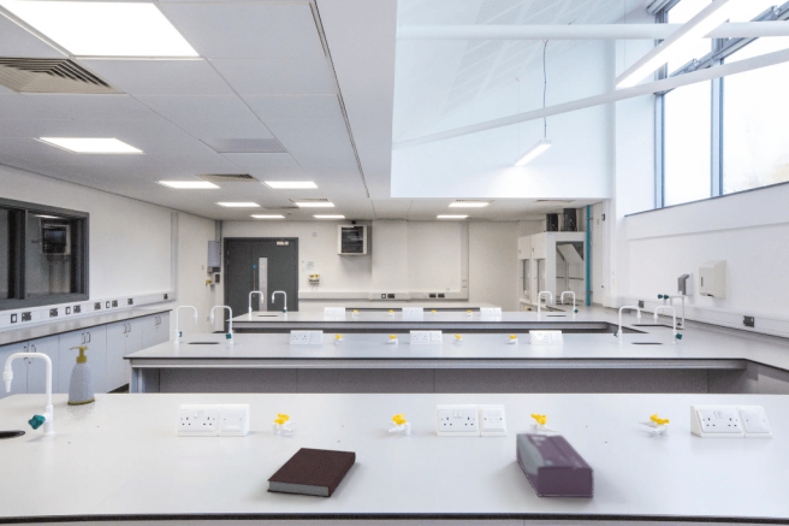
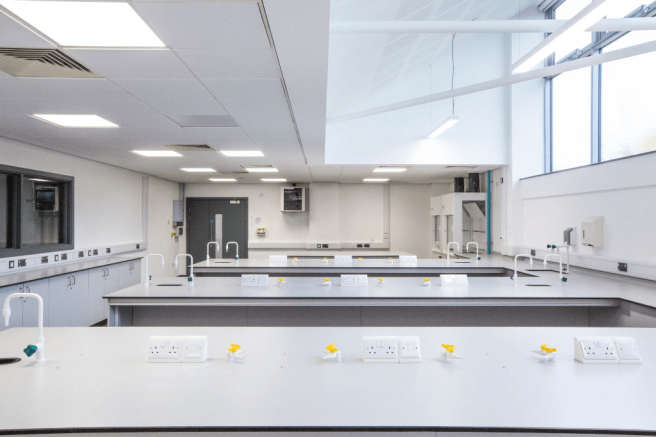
- tissue box [515,432,595,498]
- soap bottle [66,345,96,406]
- notebook [266,447,357,498]
